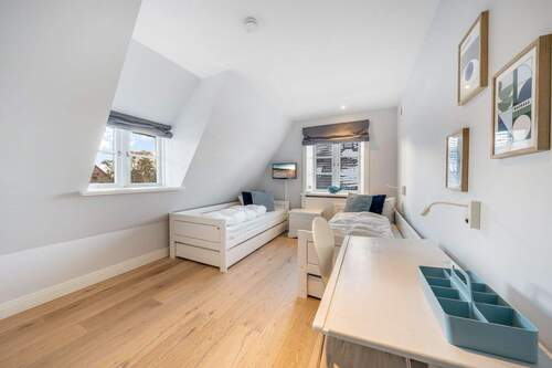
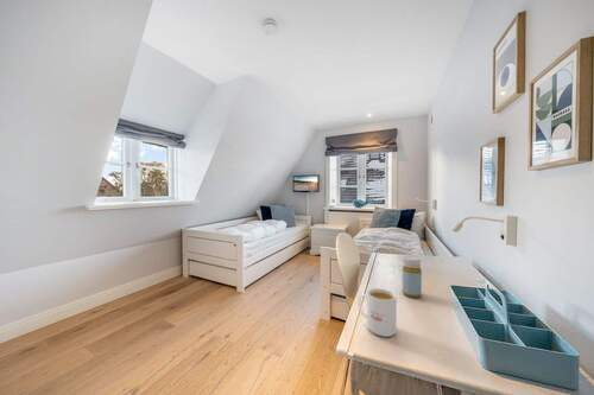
+ bottle [402,255,423,299]
+ mug [356,287,398,338]
